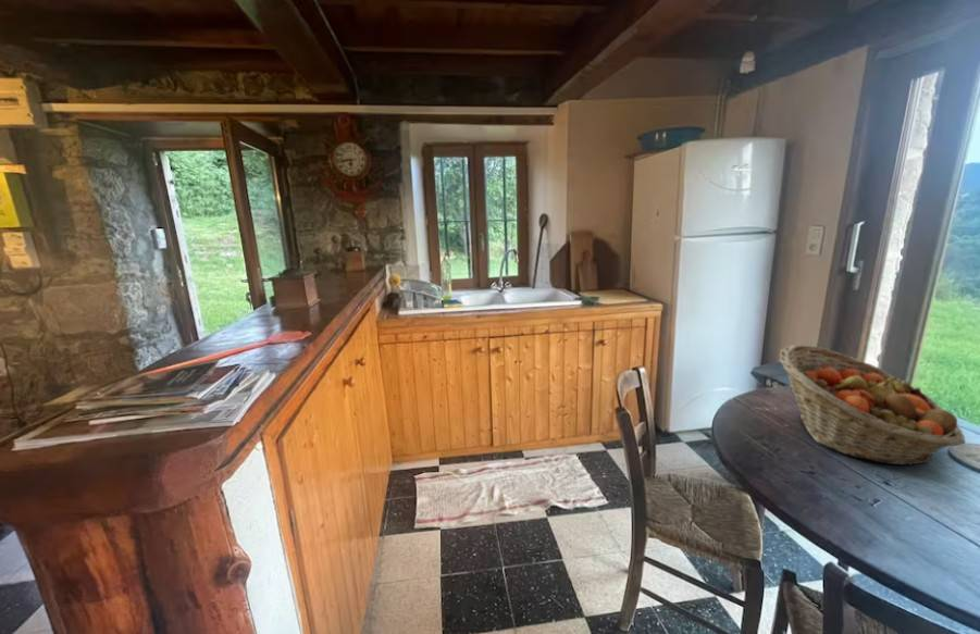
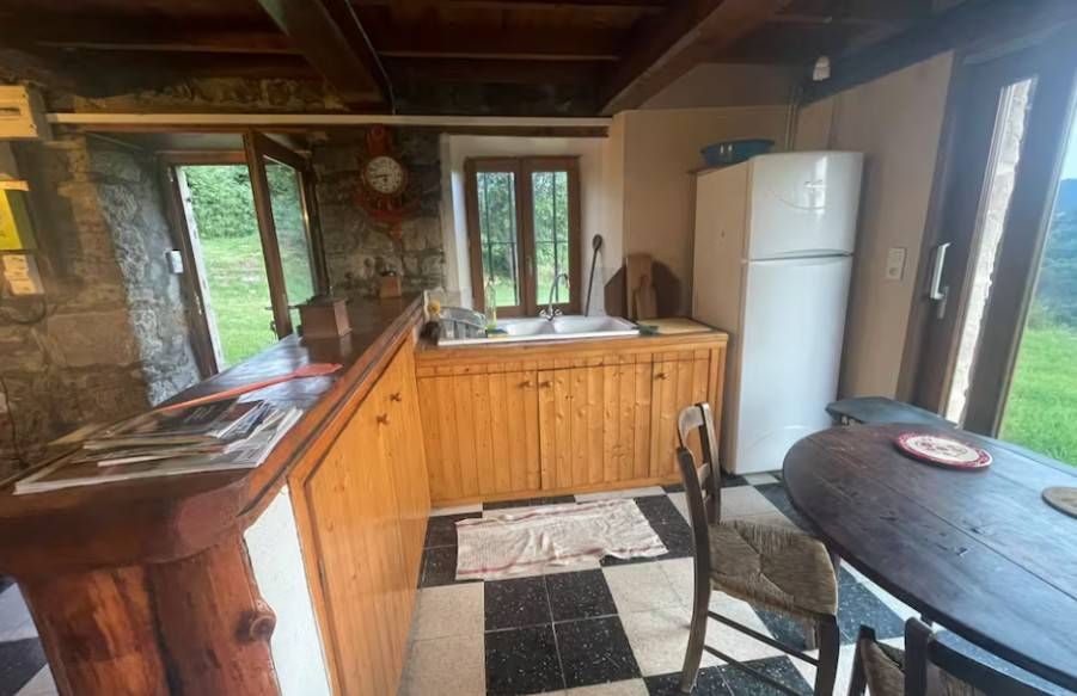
- fruit basket [779,344,966,467]
